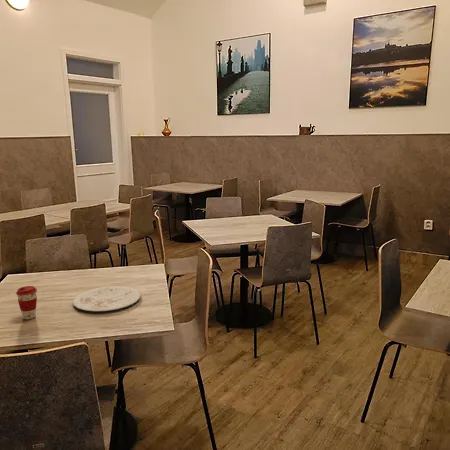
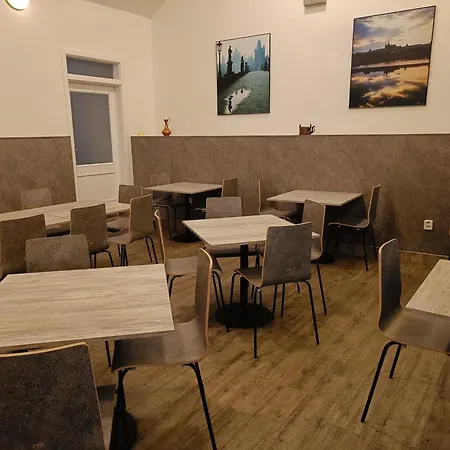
- coffee cup [15,285,38,320]
- plate [72,285,141,312]
